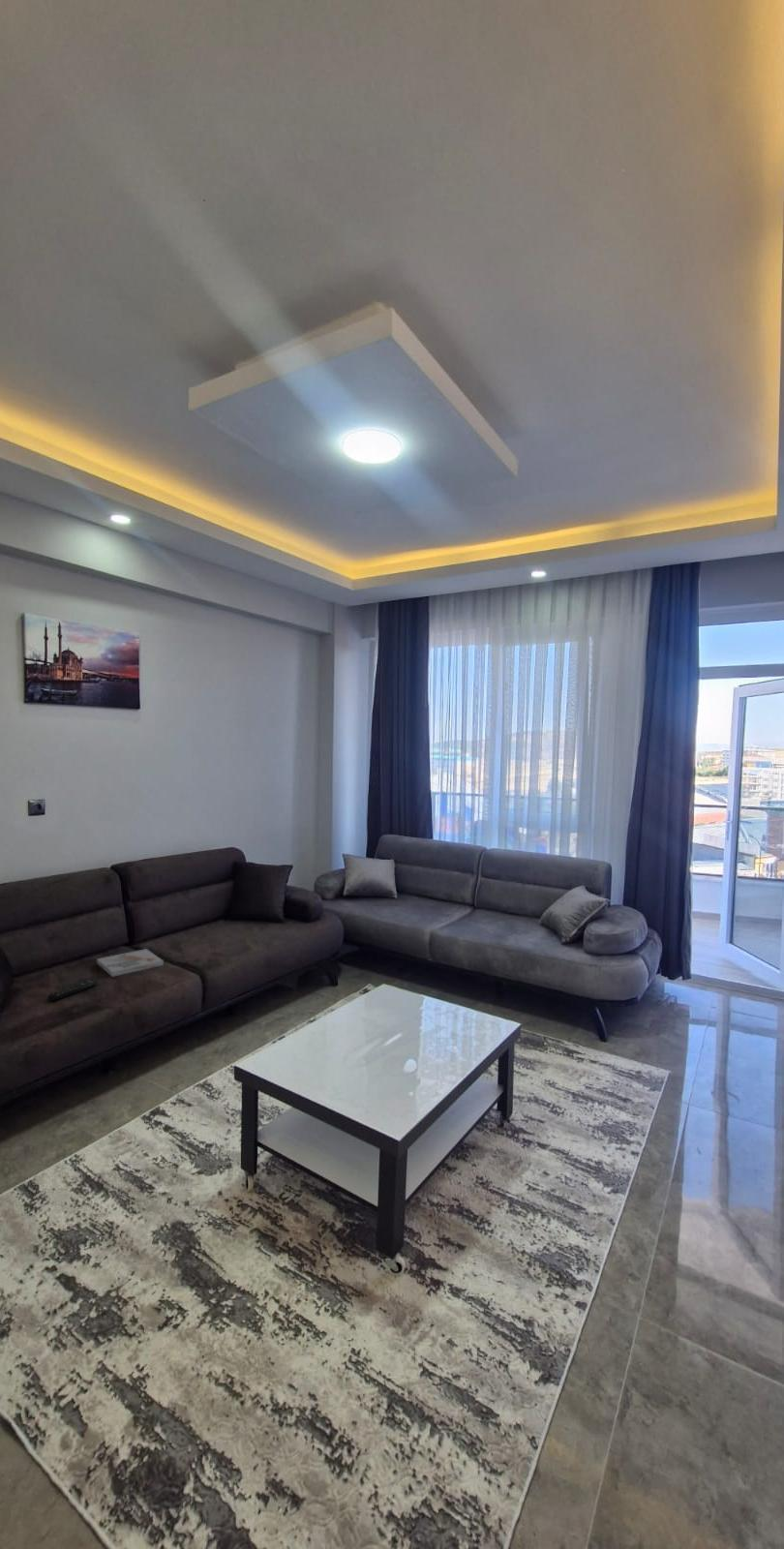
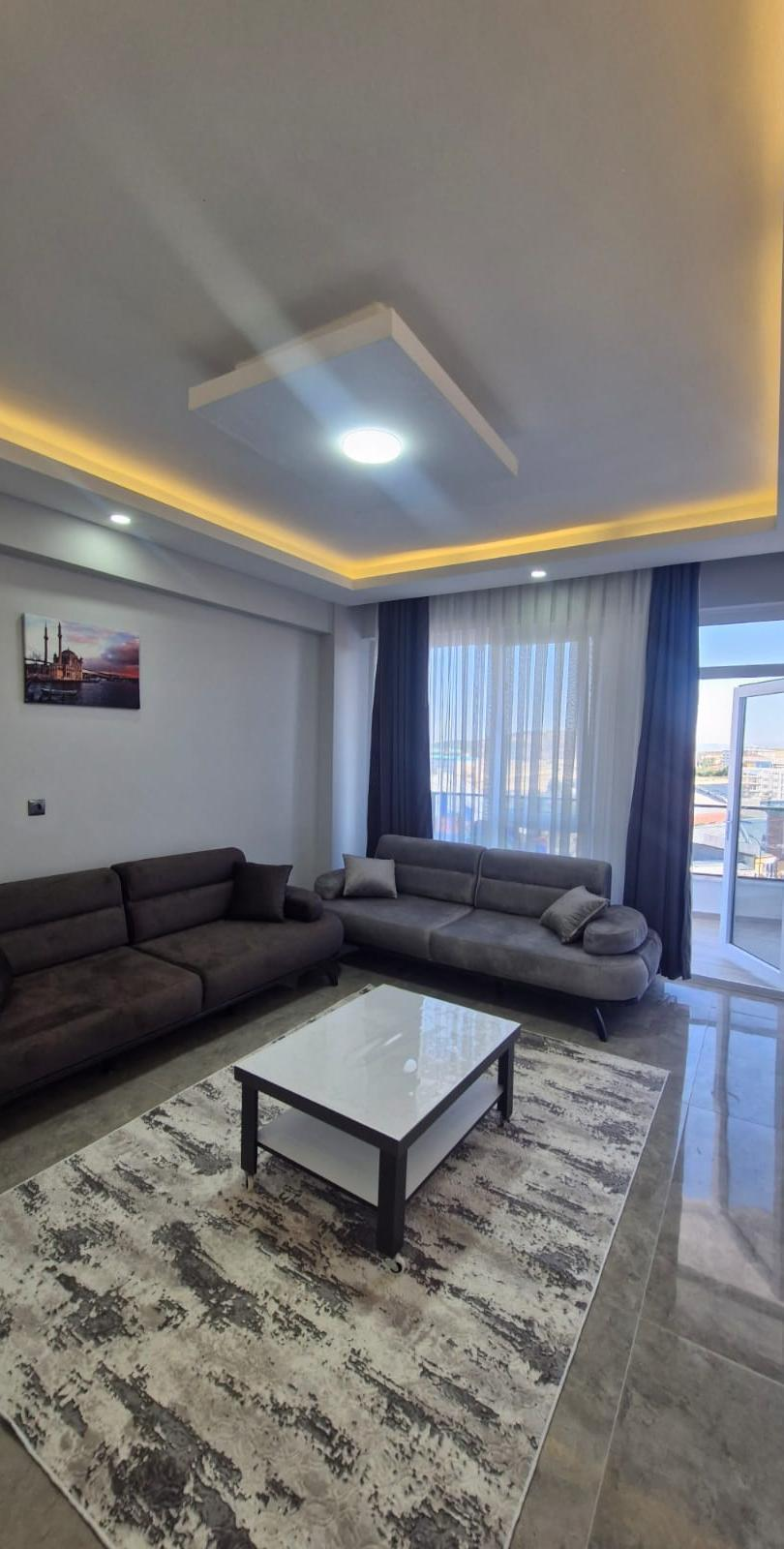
- book [96,948,165,978]
- remote control [46,979,98,1003]
